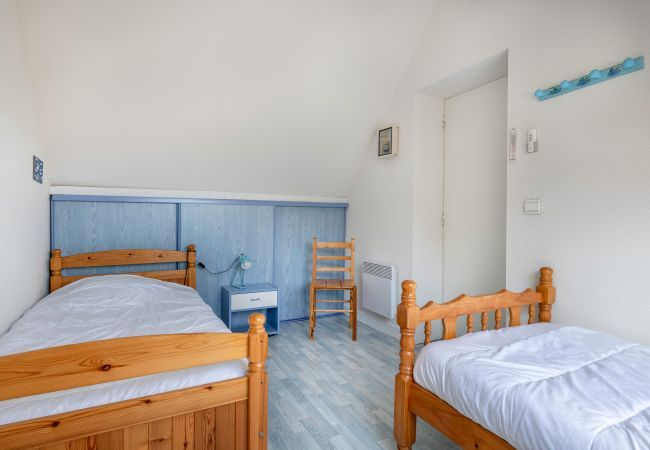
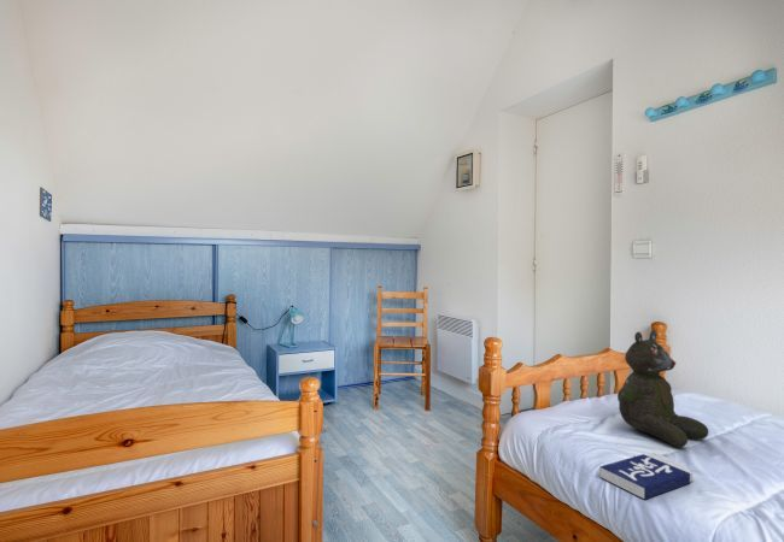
+ teddy bear [616,329,709,448]
+ book [598,452,694,501]
